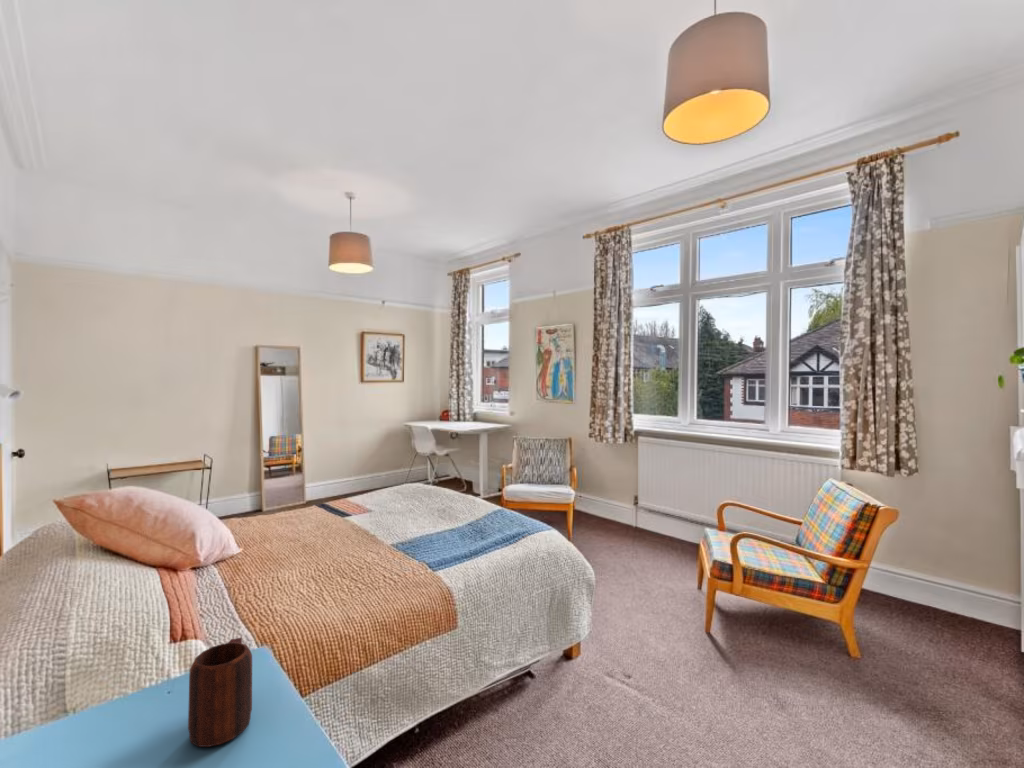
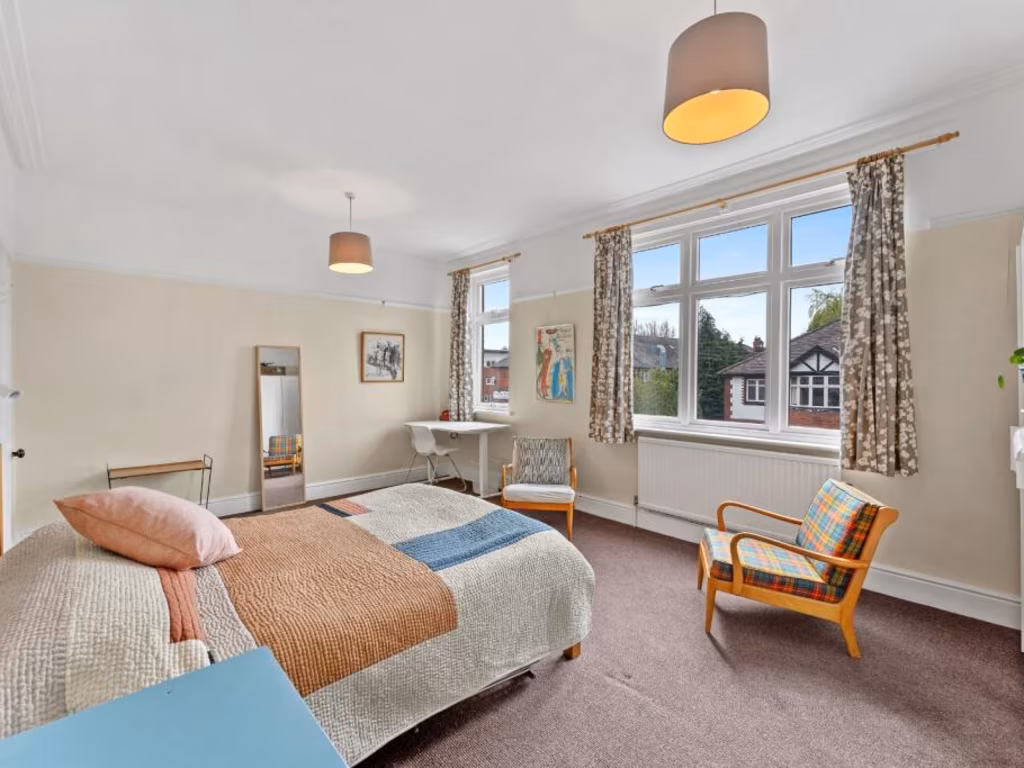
- mug [187,637,253,748]
